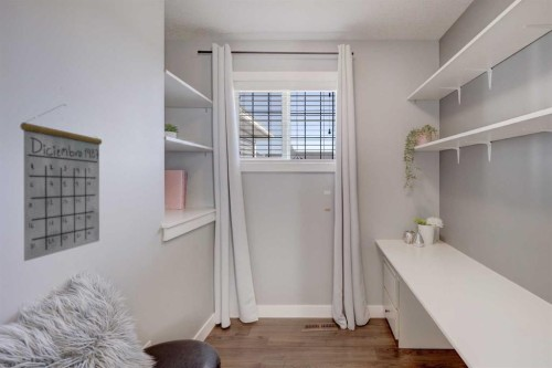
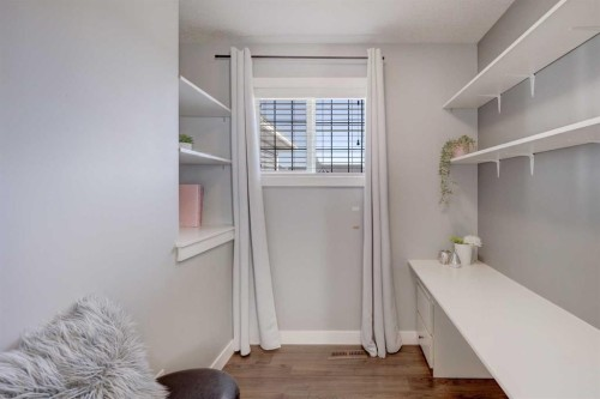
- calendar [20,103,103,262]
